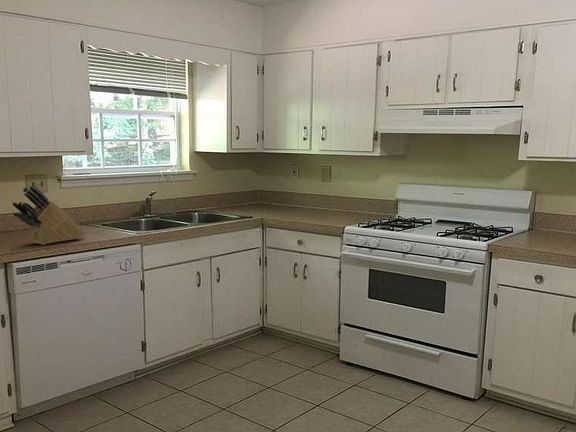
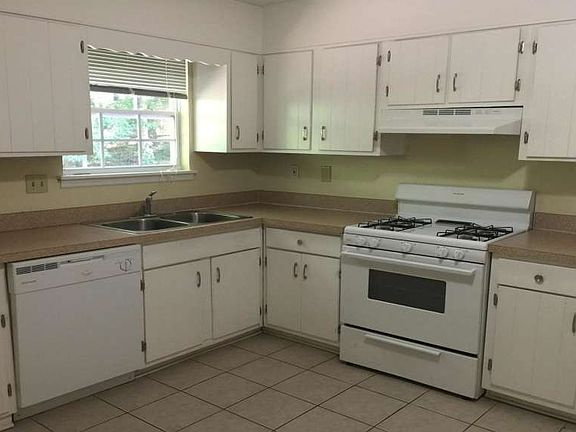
- knife block [11,184,86,246]
